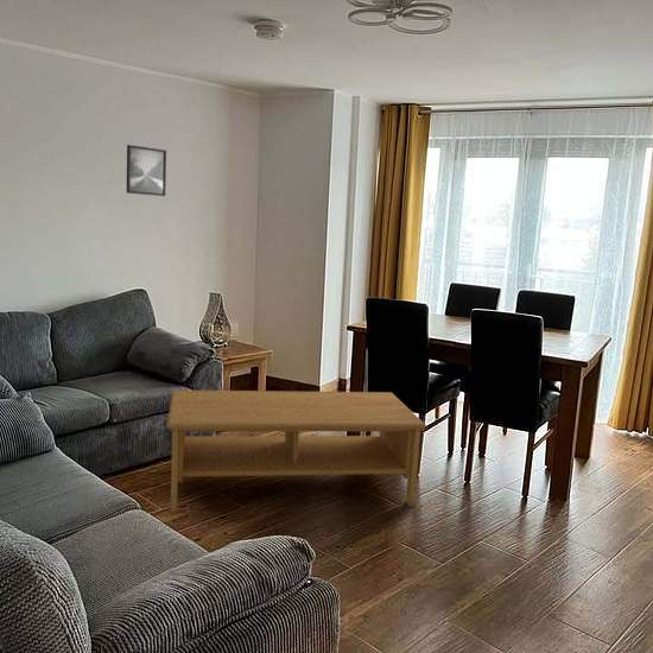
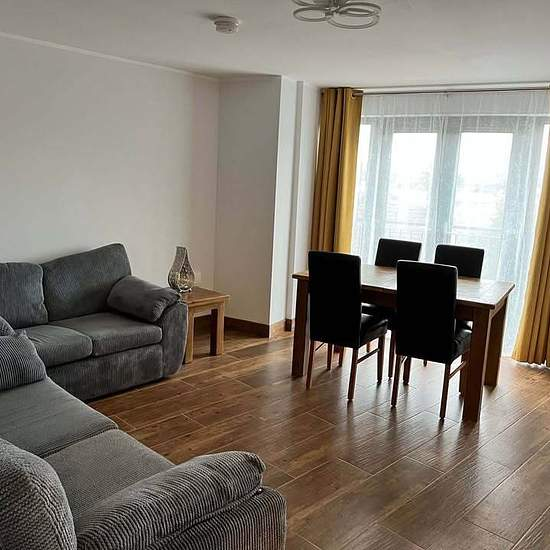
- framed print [126,144,167,197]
- coffee table [166,389,427,513]
